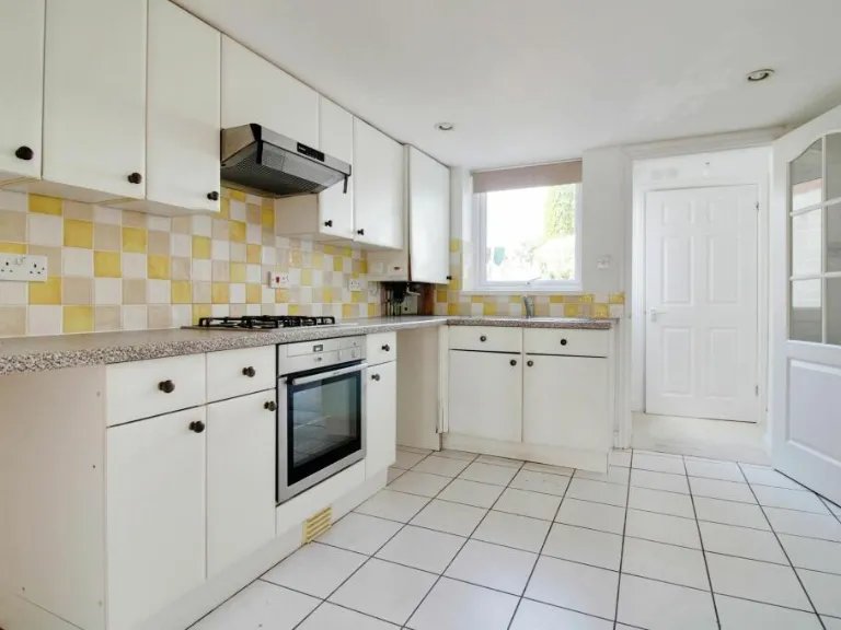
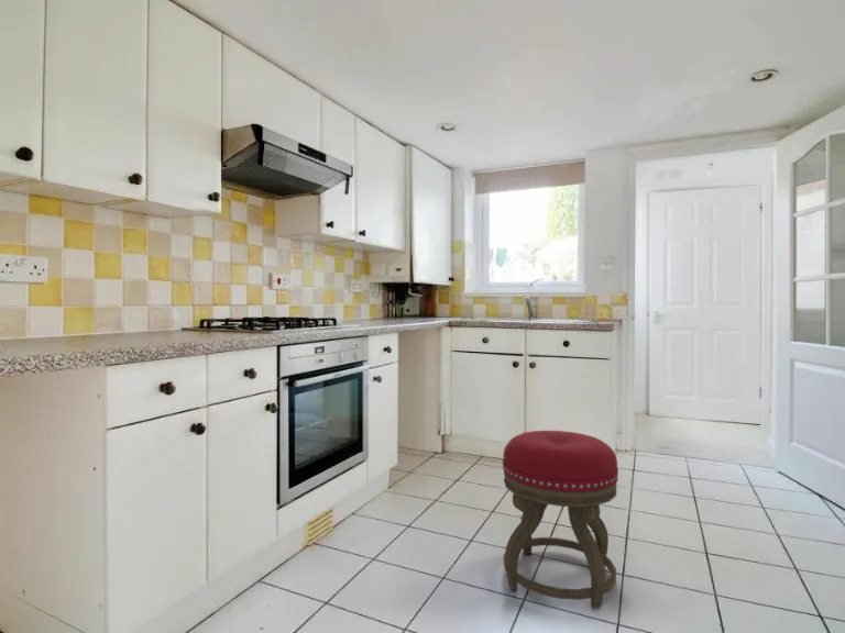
+ stool [502,430,619,609]
